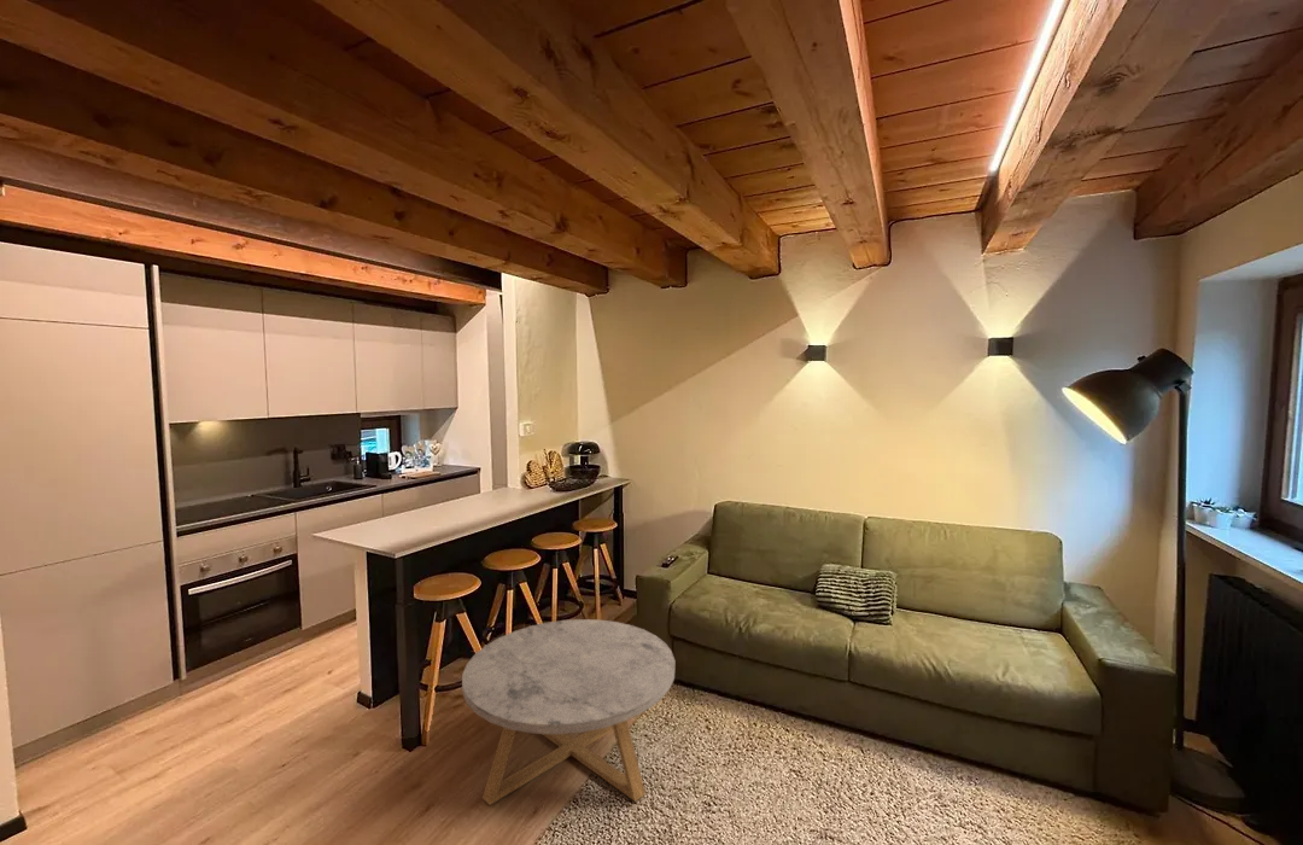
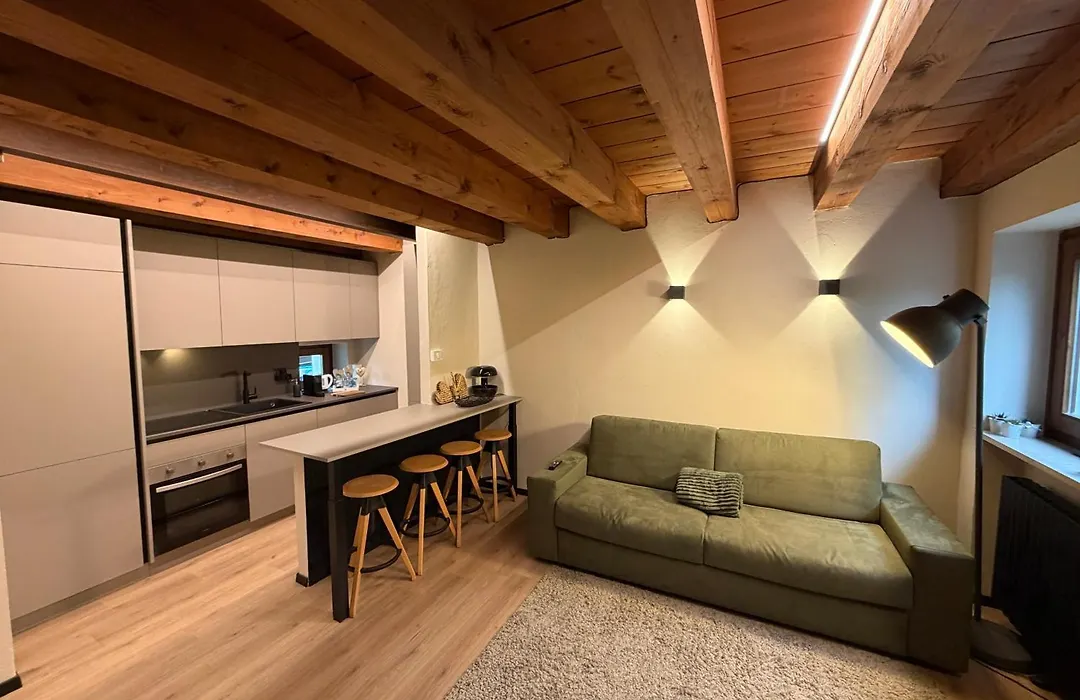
- coffee table [461,618,676,806]
